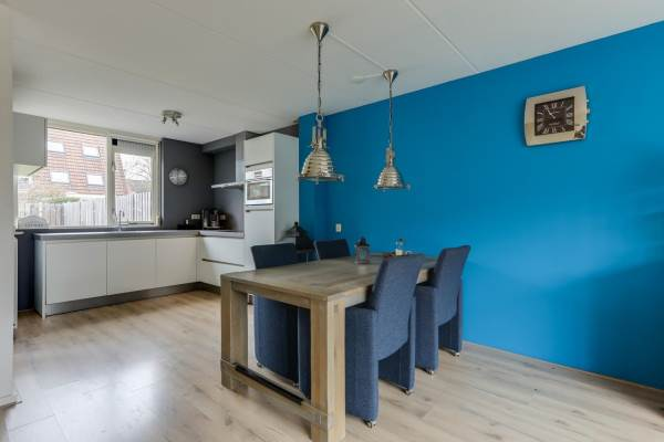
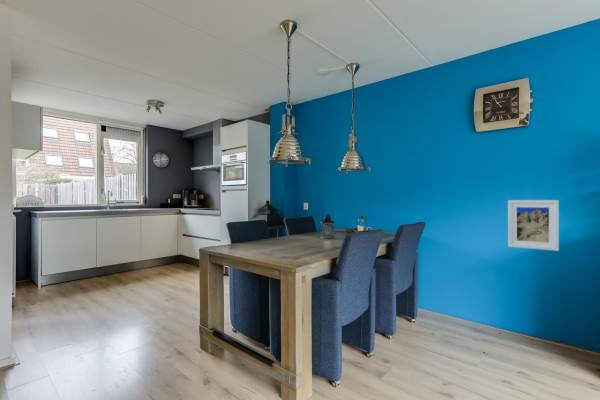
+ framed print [507,199,560,252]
